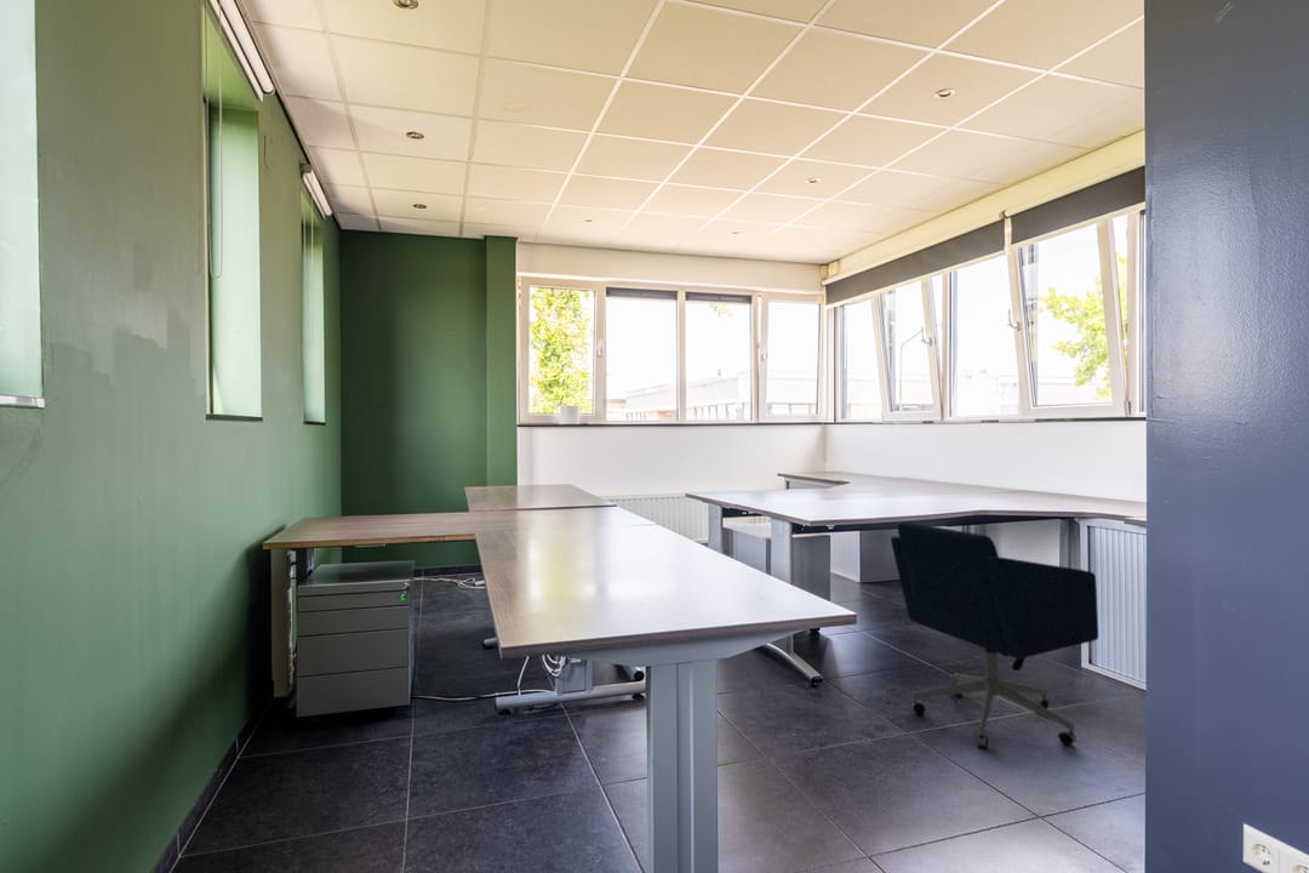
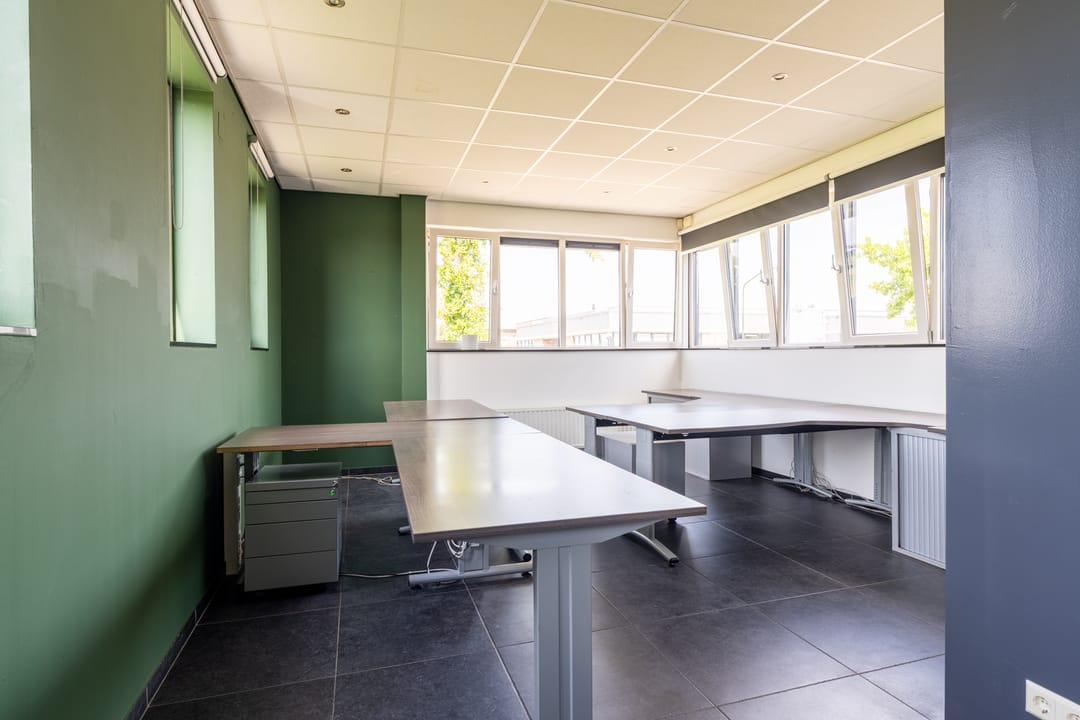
- office chair [890,520,1099,749]
